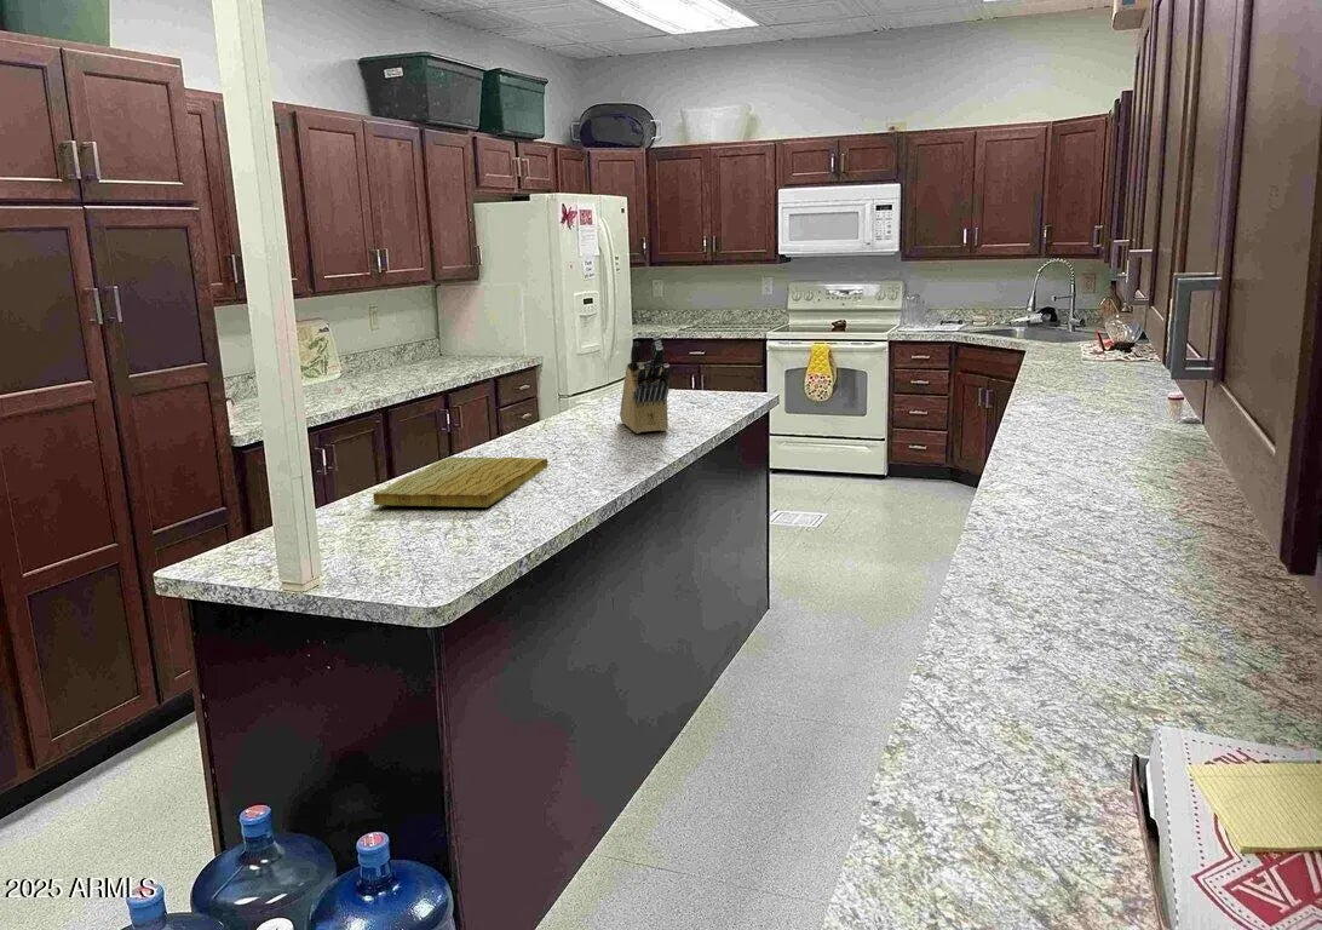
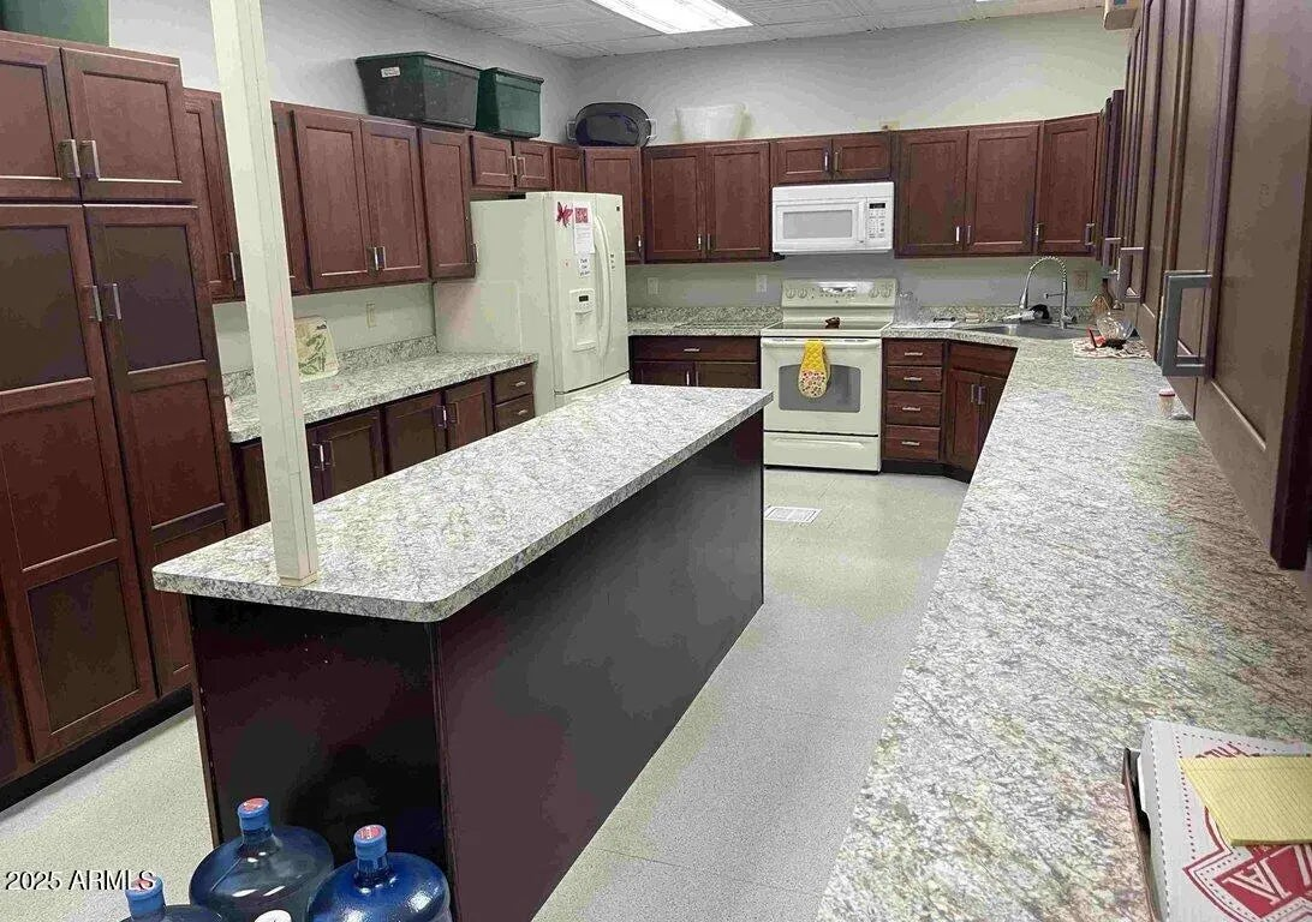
- cutting board [372,455,548,509]
- knife block [619,333,672,435]
